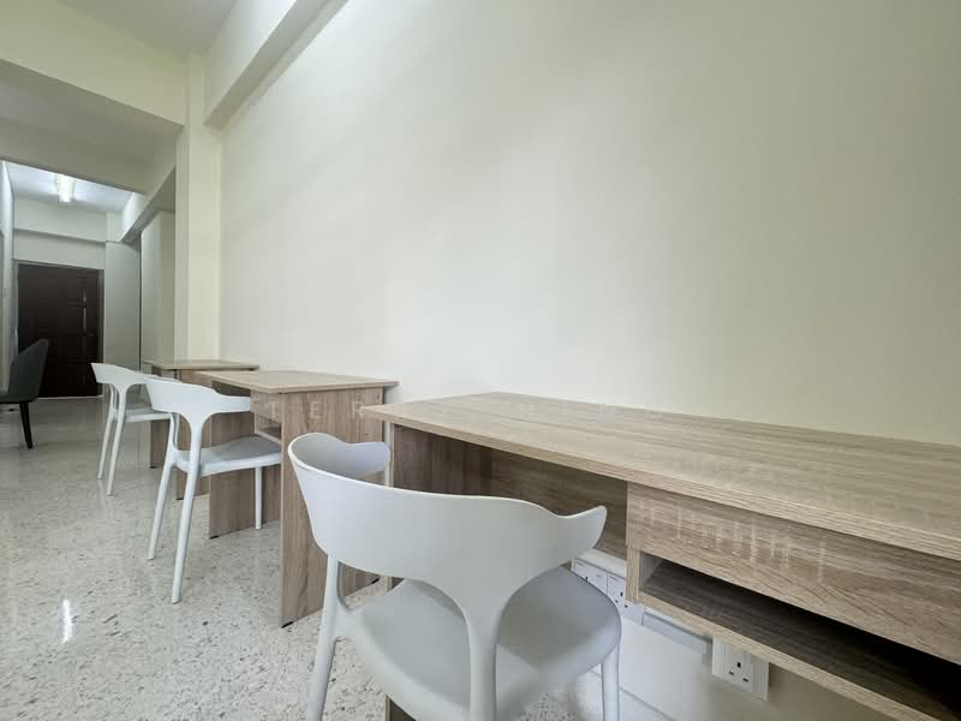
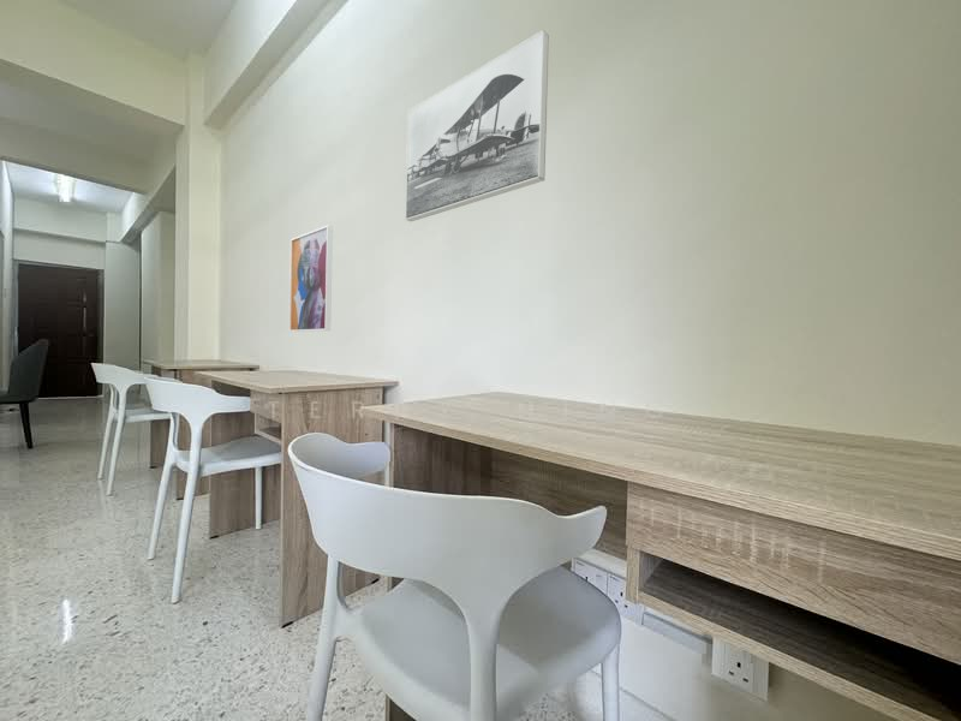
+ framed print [405,29,550,222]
+ wall art [288,225,334,333]
